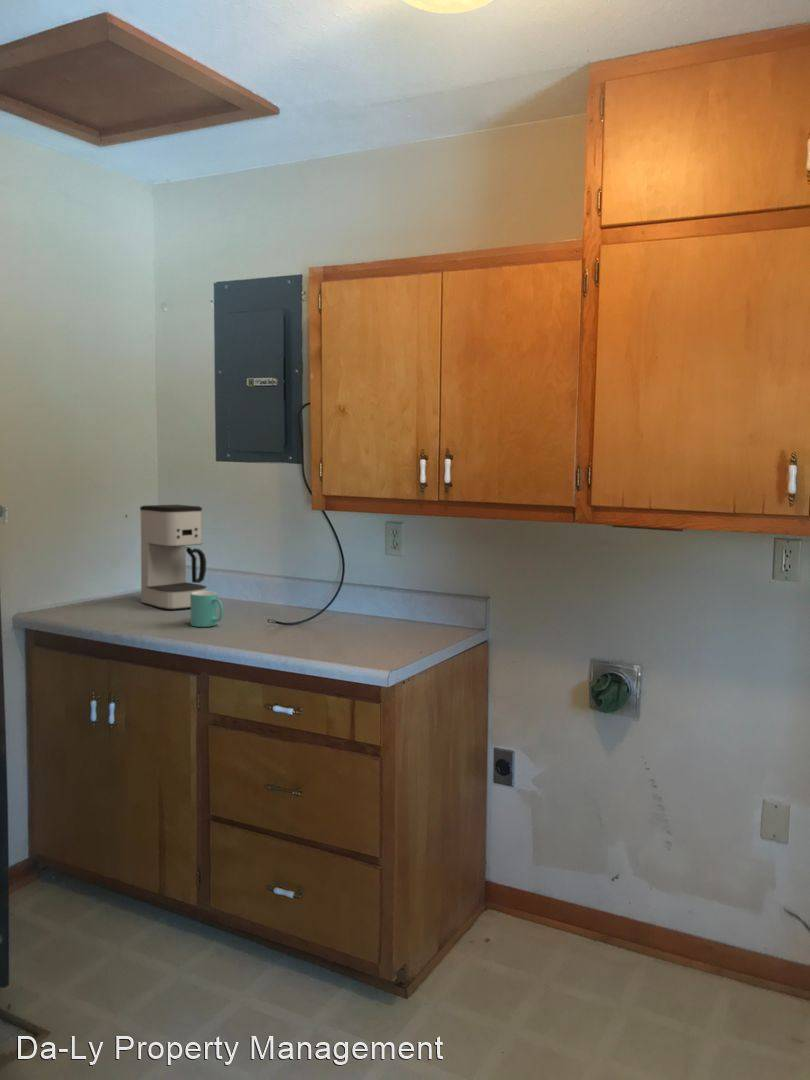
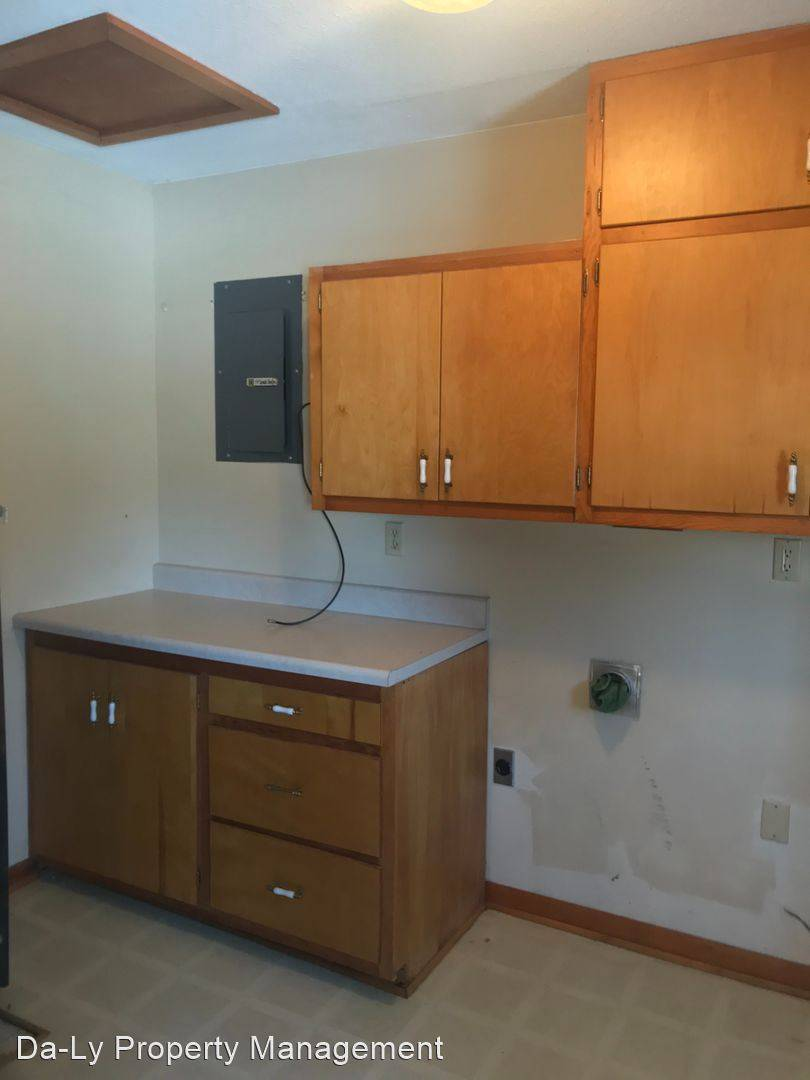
- mug [190,590,224,628]
- coffee maker [139,504,207,611]
